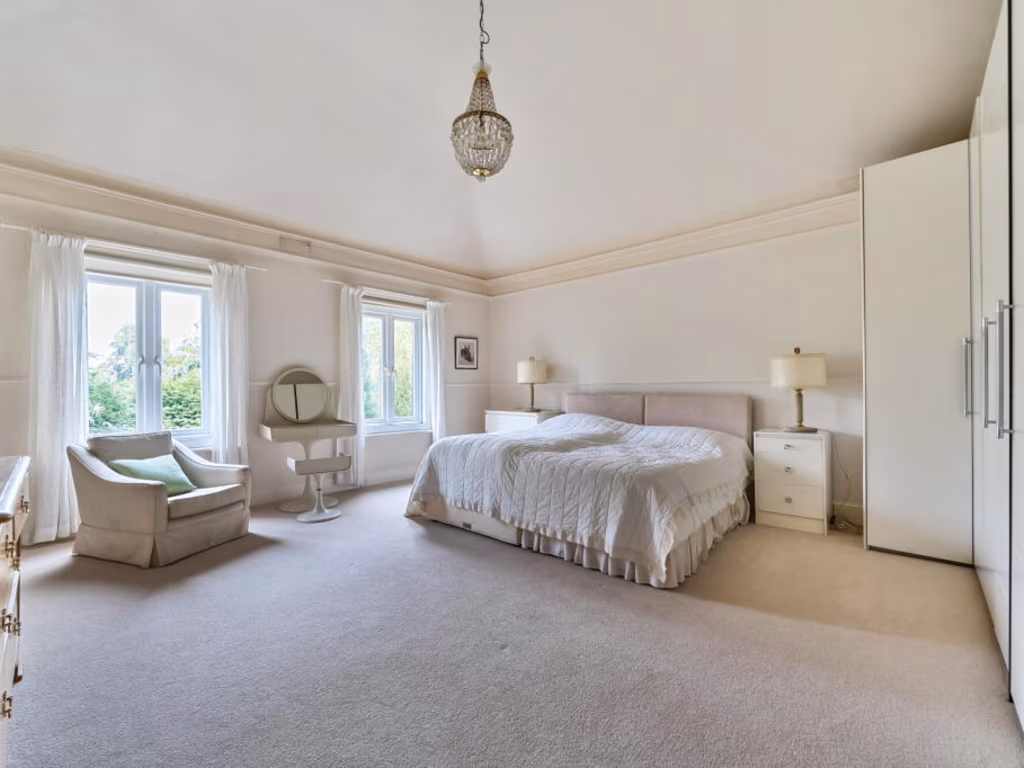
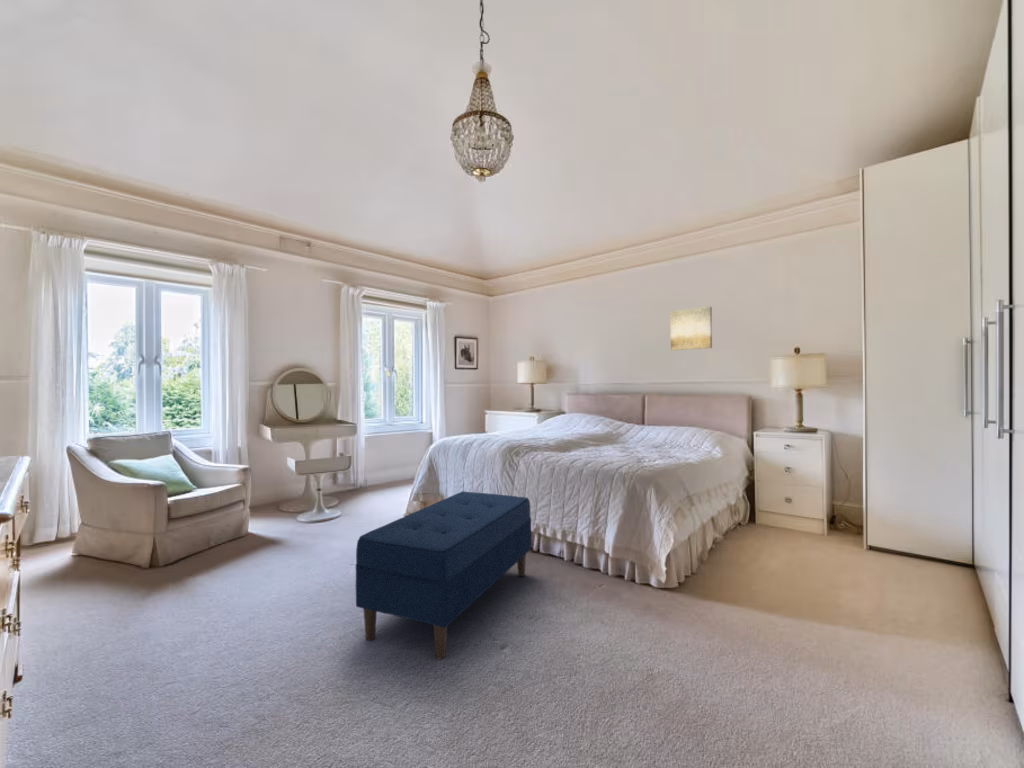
+ wall art [670,306,713,351]
+ bench [355,490,532,660]
